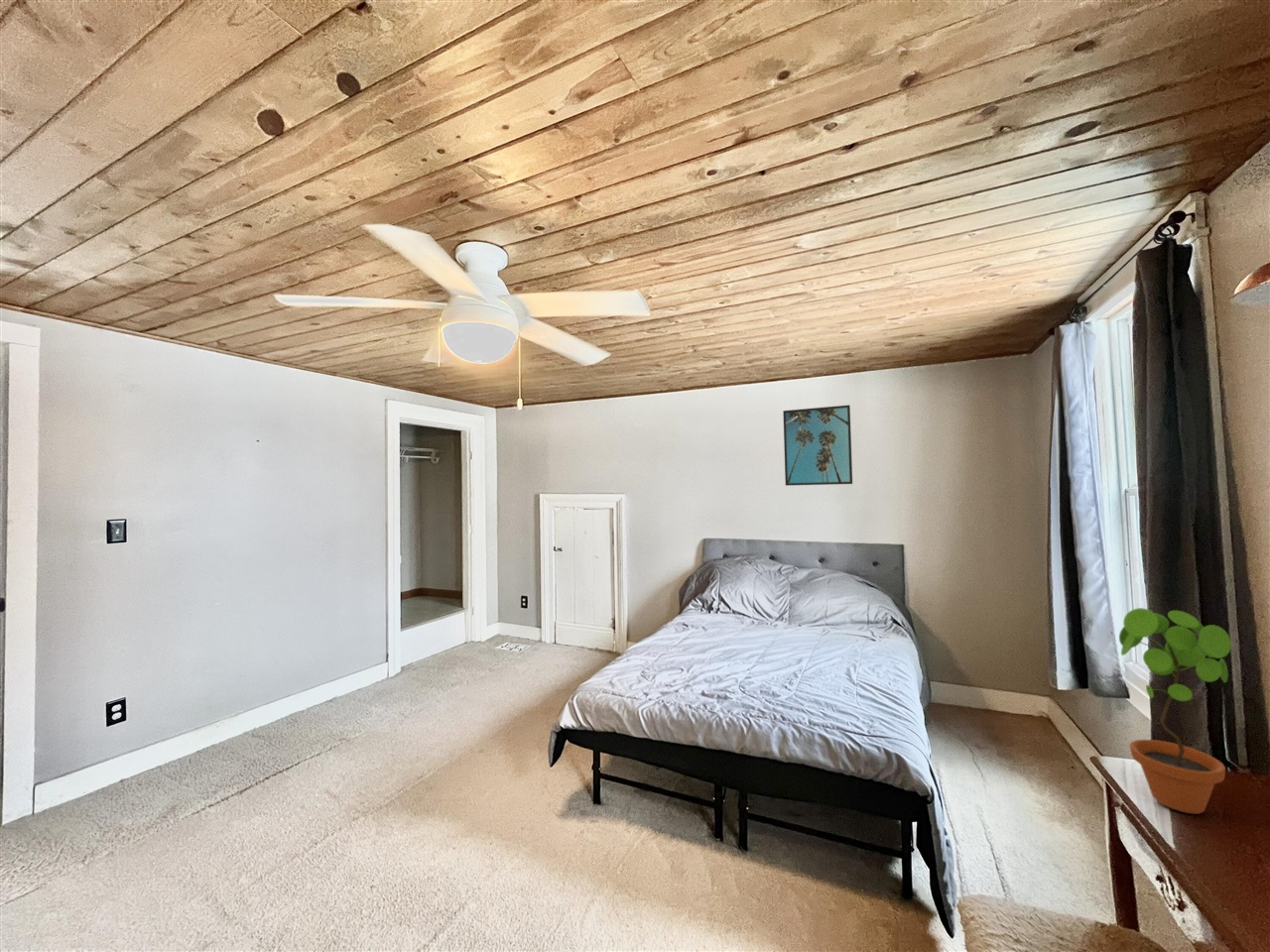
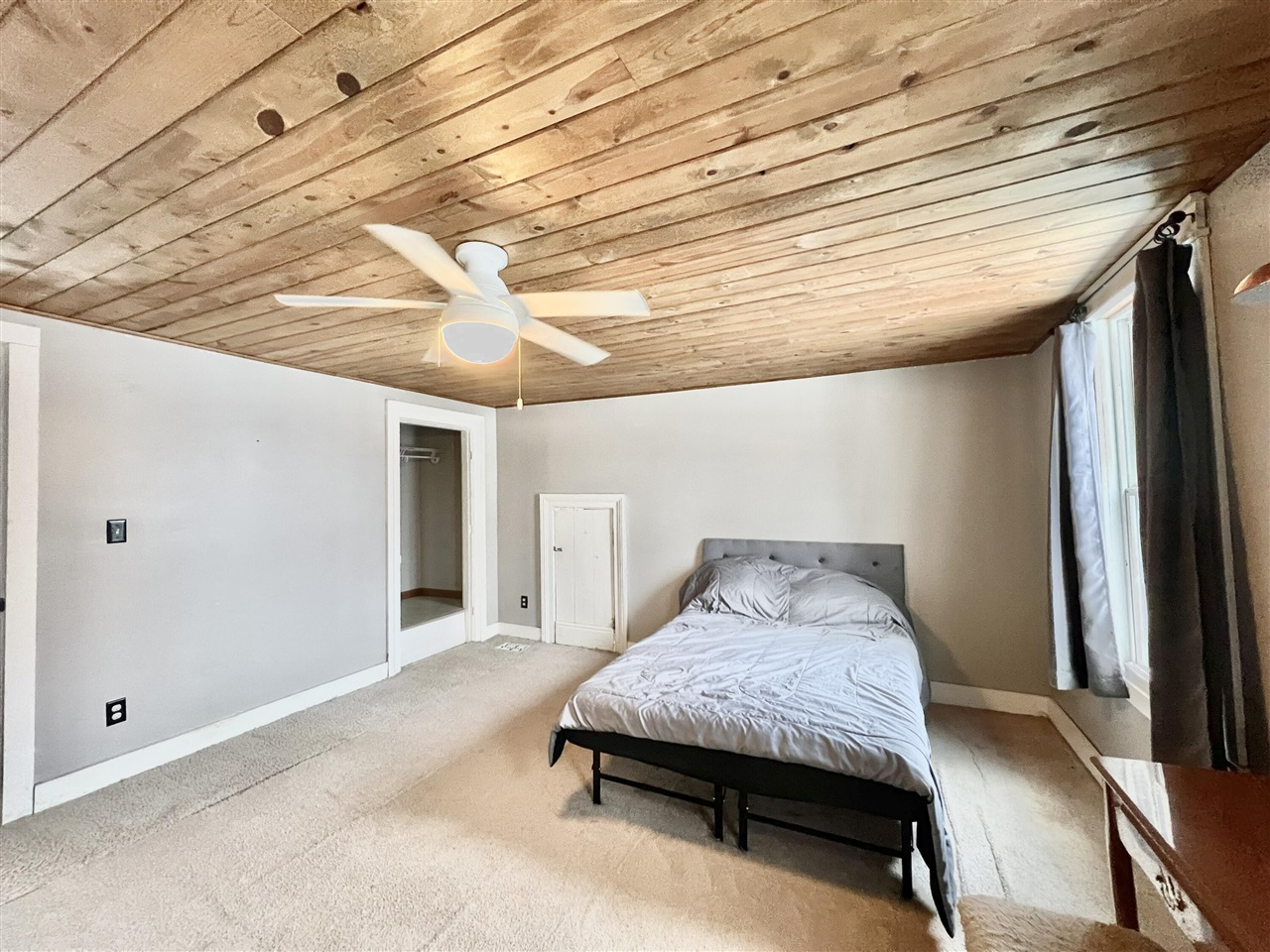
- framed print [782,404,853,487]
- potted plant [1118,607,1232,815]
